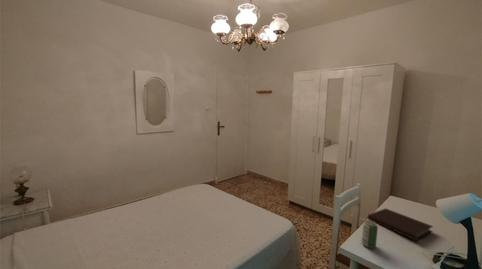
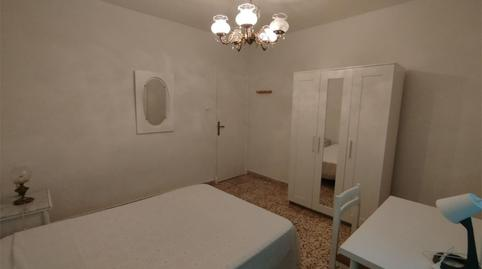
- notebook [366,207,434,242]
- beverage can [361,219,379,249]
